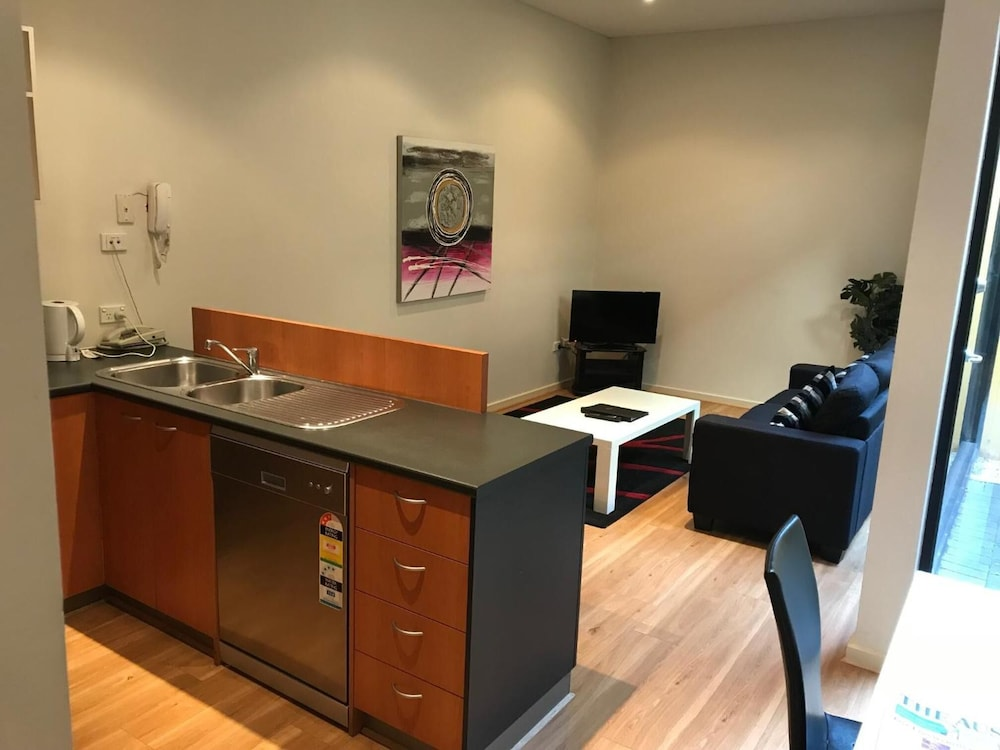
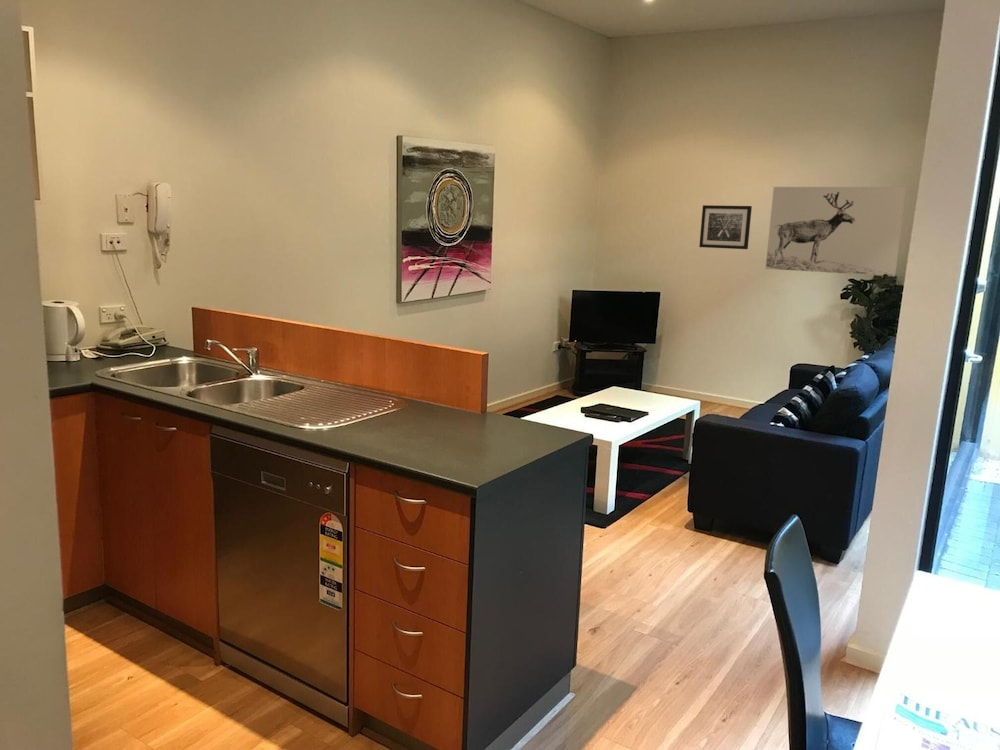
+ wall art [765,186,908,277]
+ wall art [698,204,753,250]
